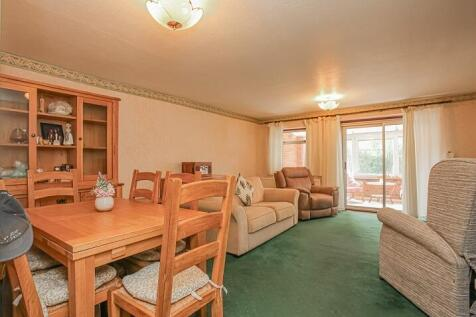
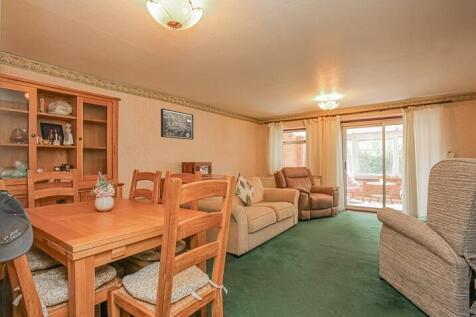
+ wall art [160,108,194,141]
